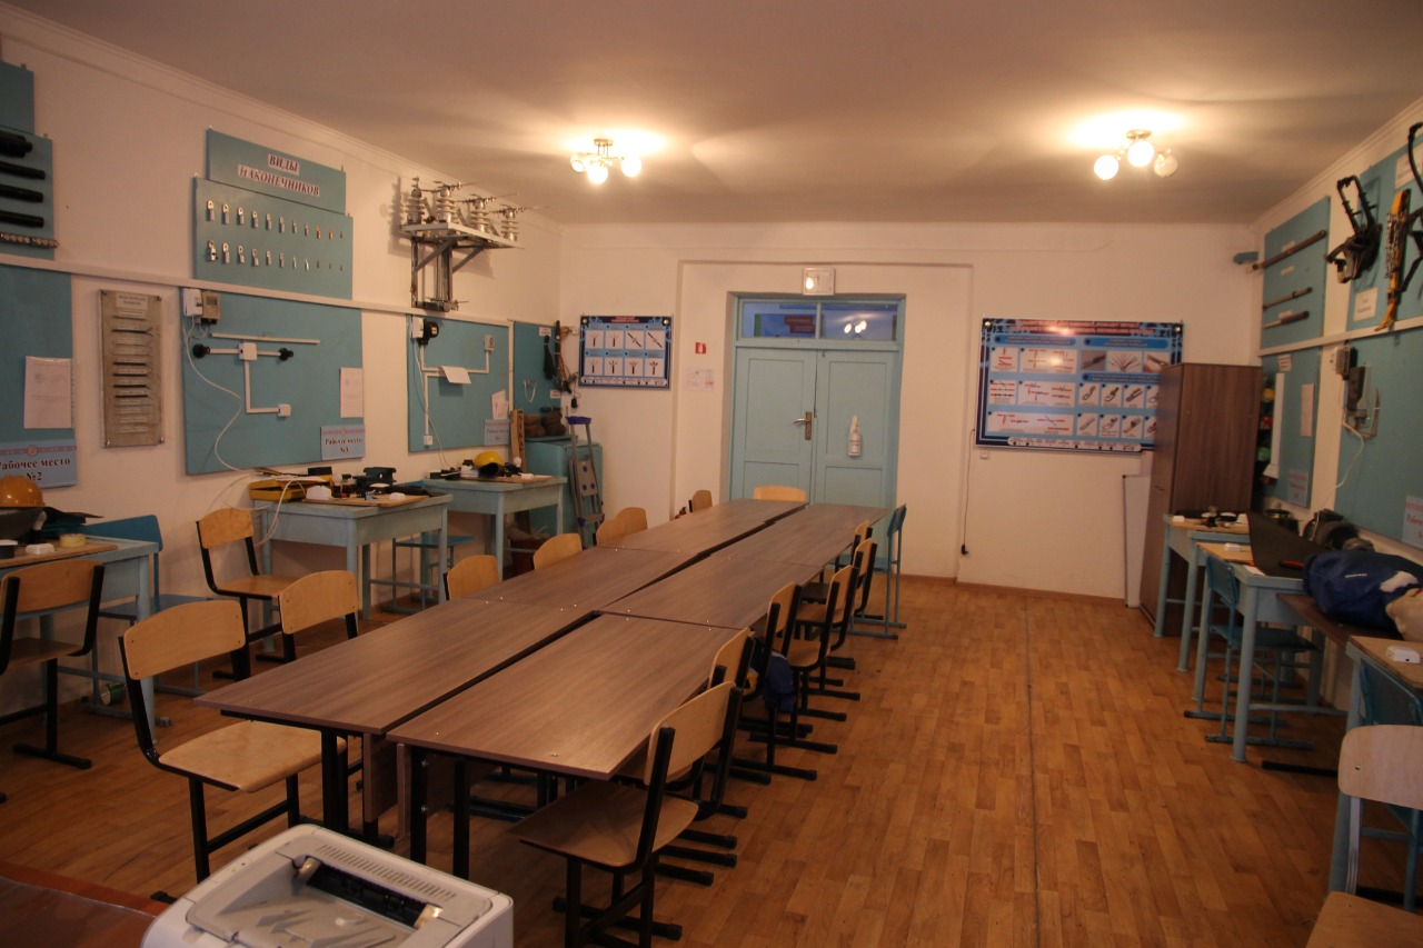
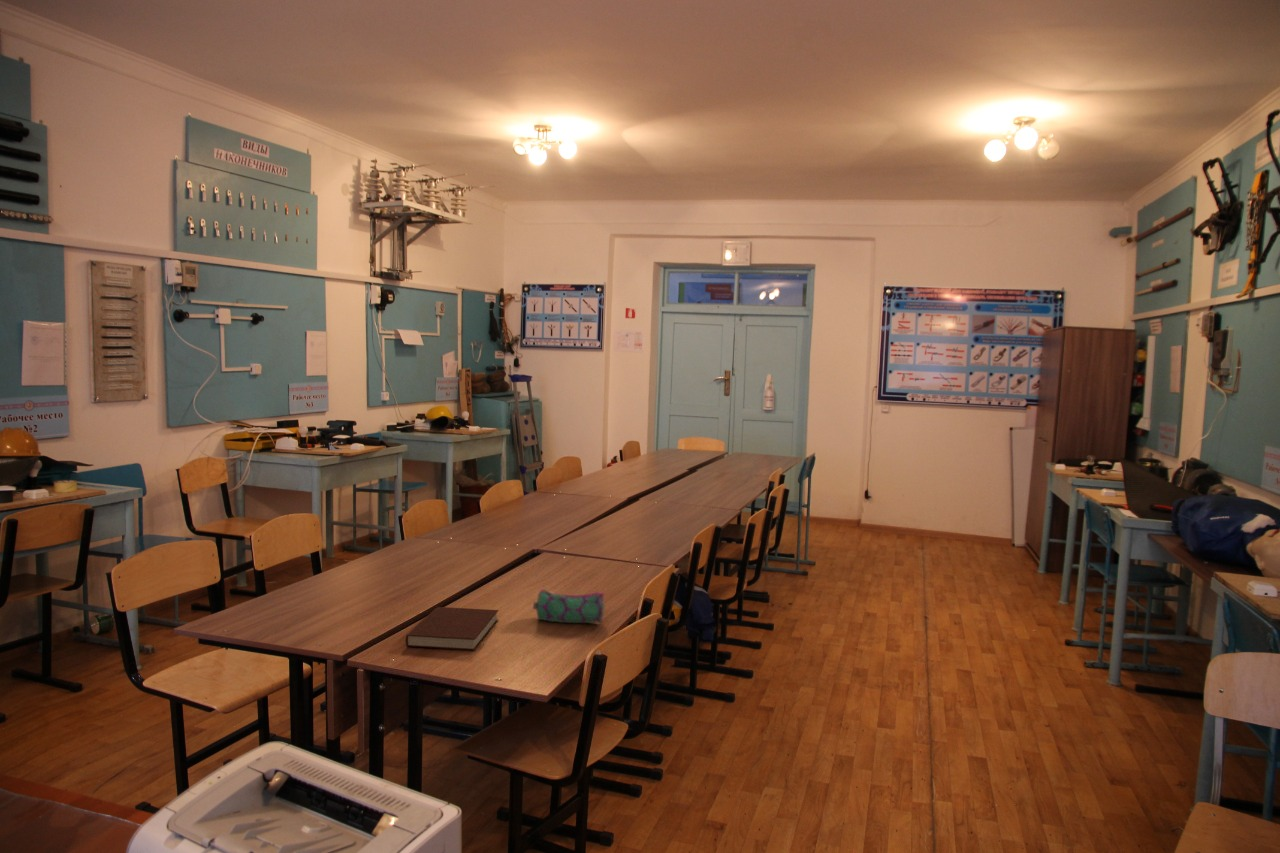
+ pencil case [532,588,606,624]
+ notebook [405,606,500,651]
